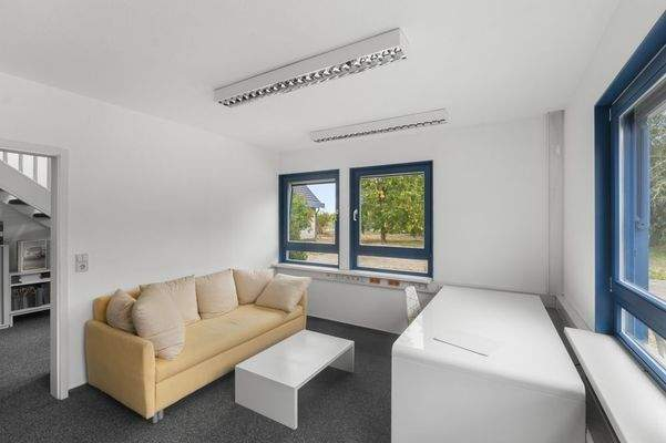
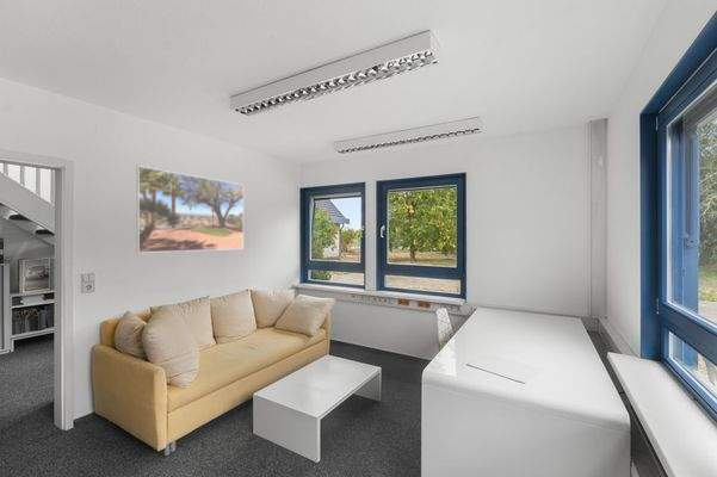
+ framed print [136,165,245,254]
